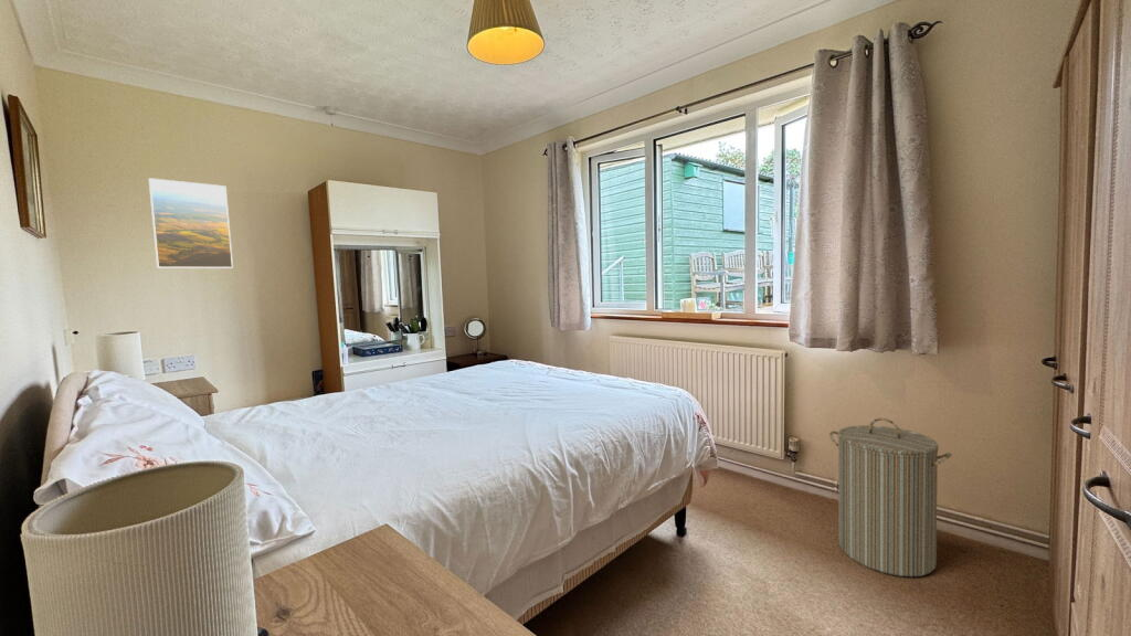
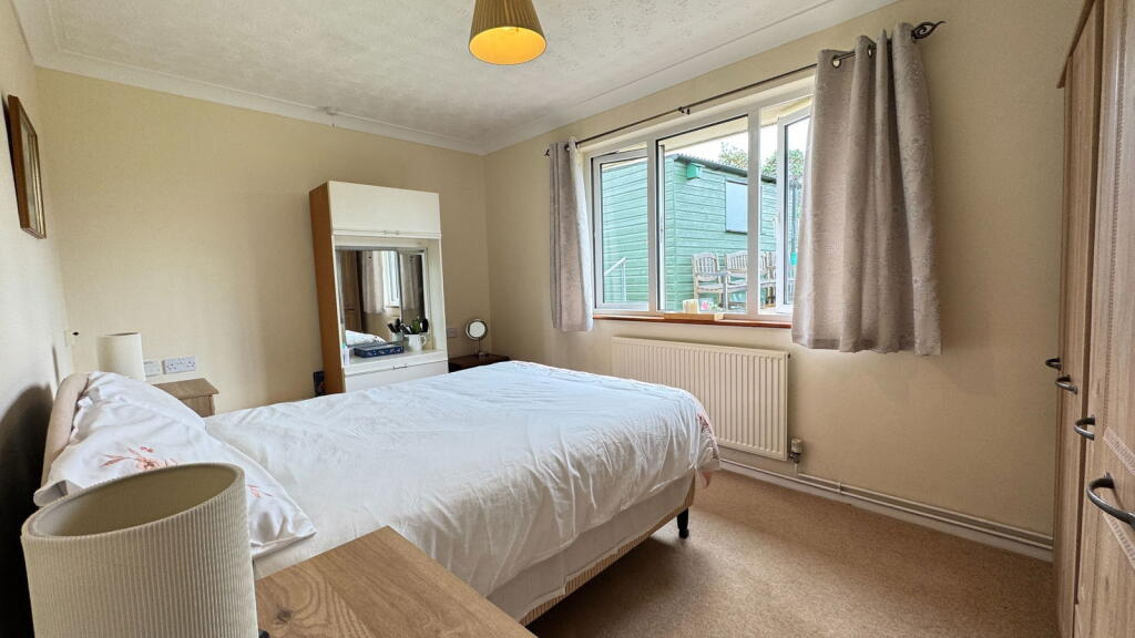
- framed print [148,177,234,269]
- laundry hamper [828,417,953,577]
